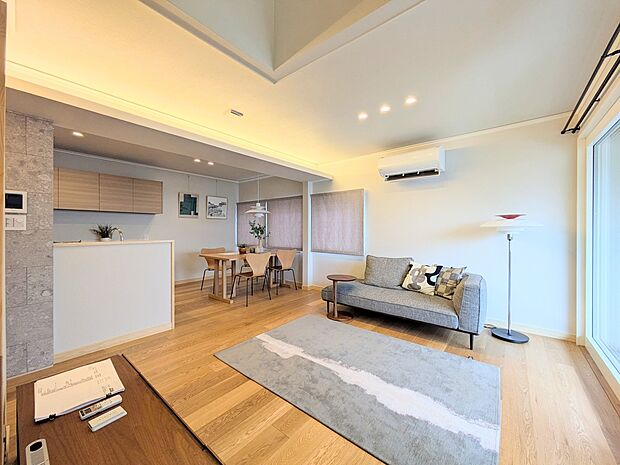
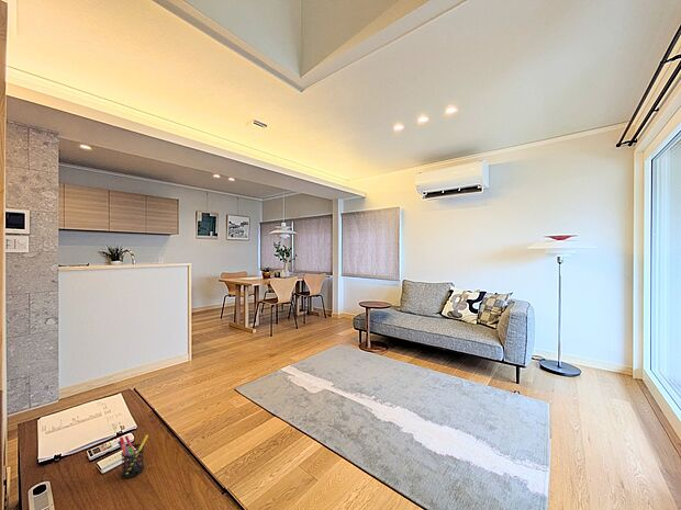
+ pen holder [116,434,149,479]
